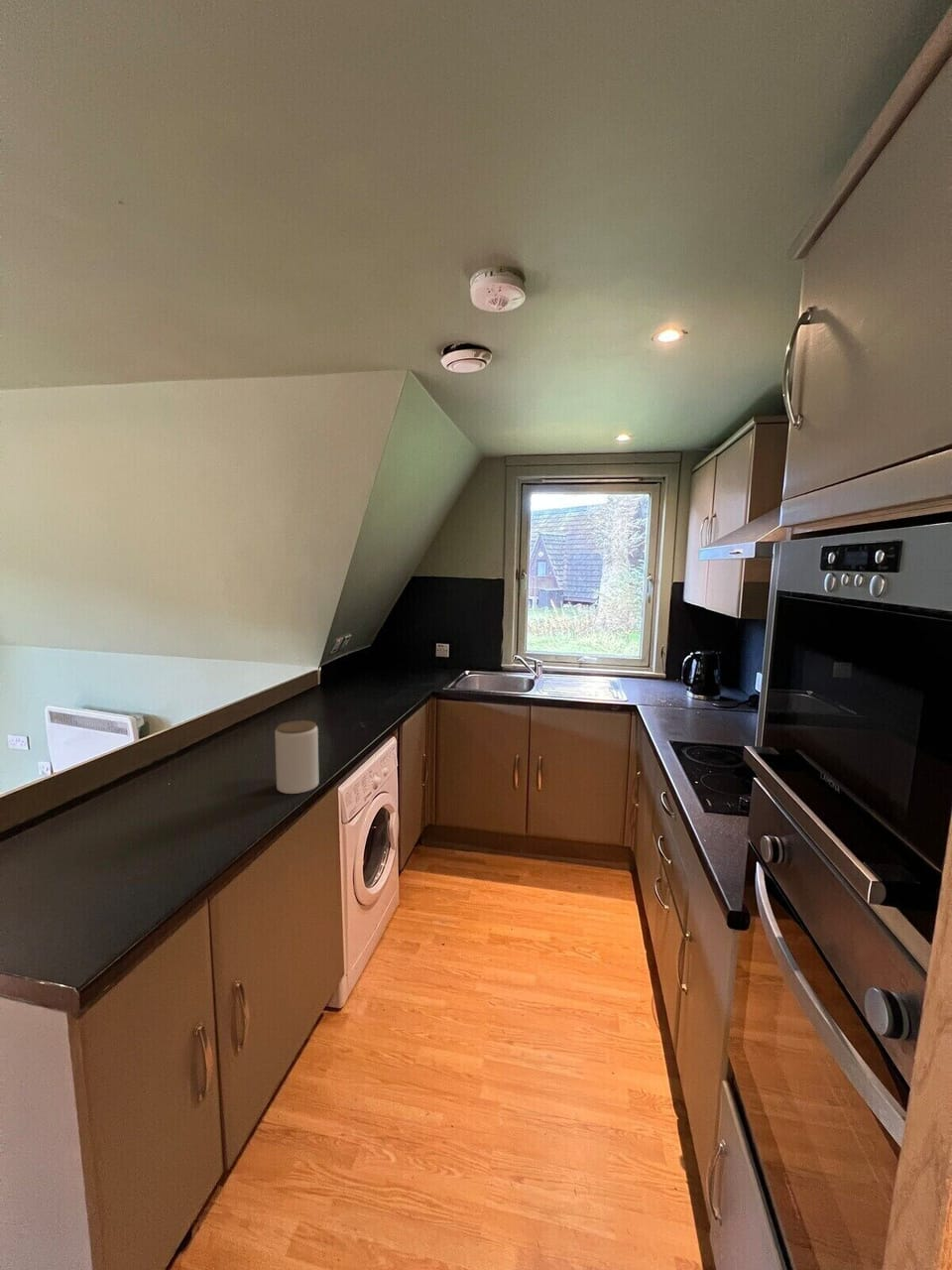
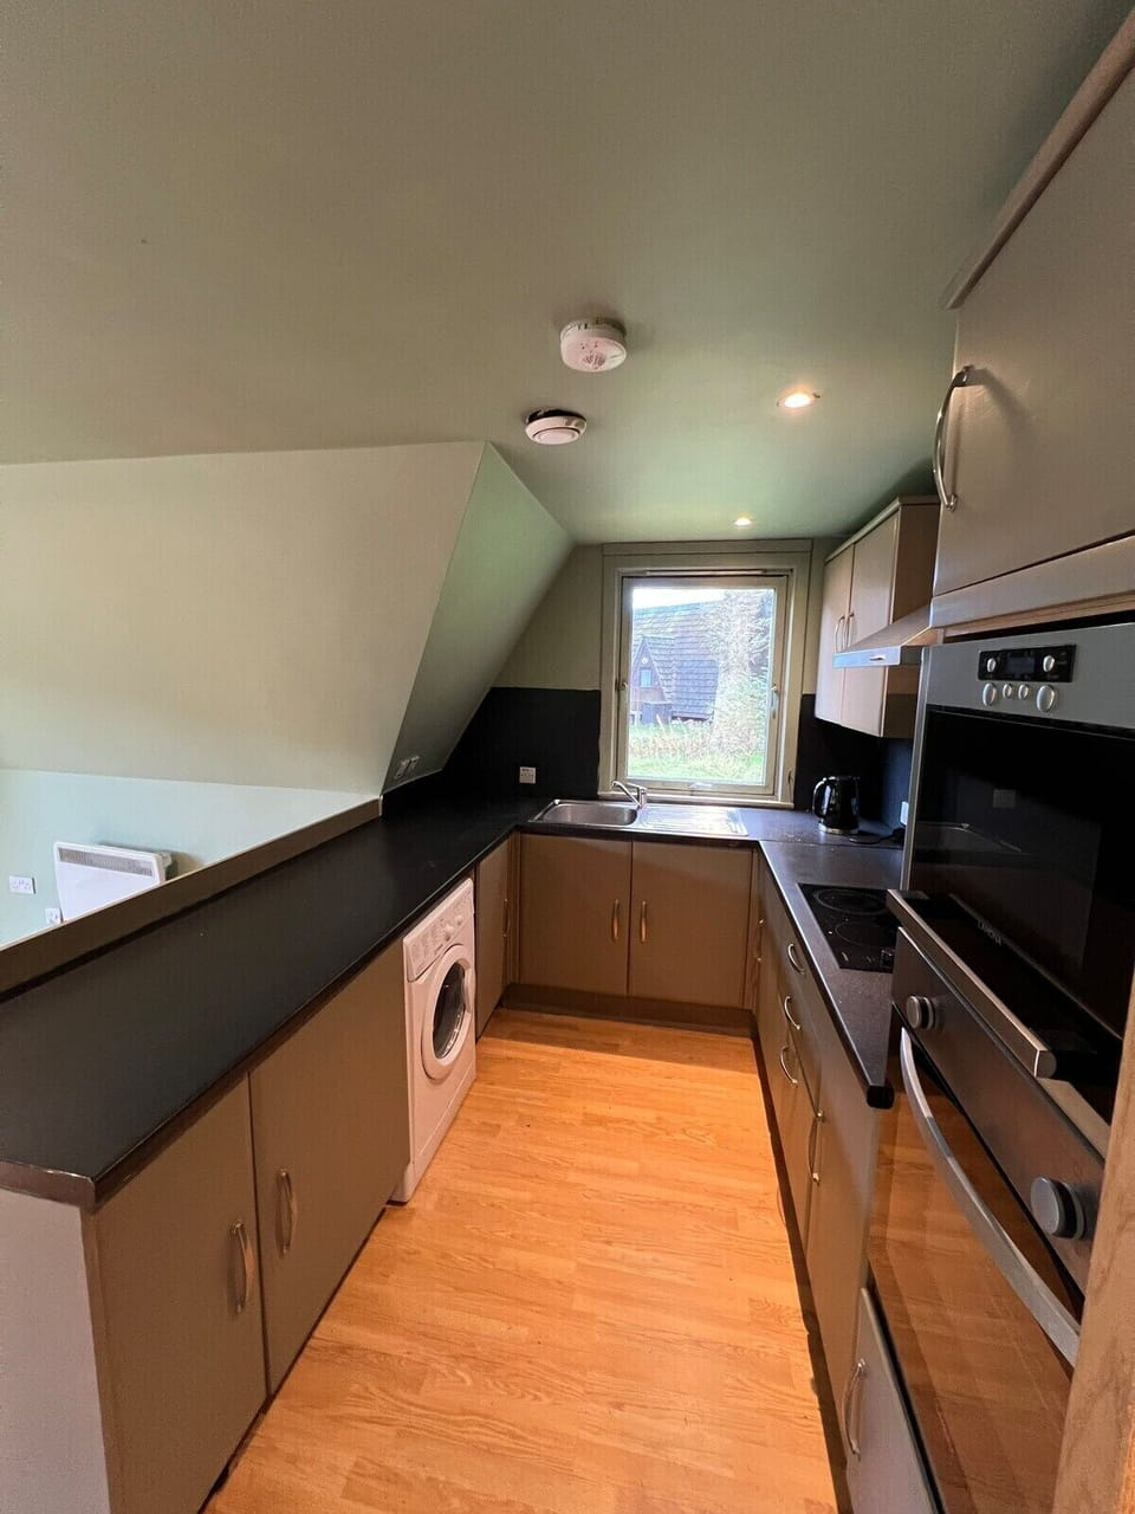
- jar [274,719,319,795]
